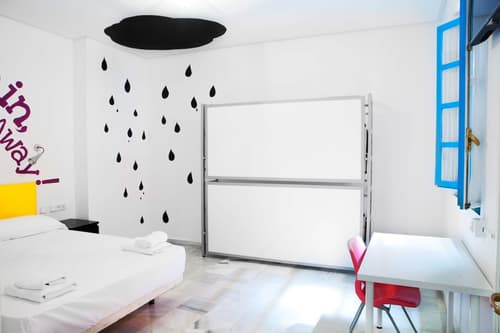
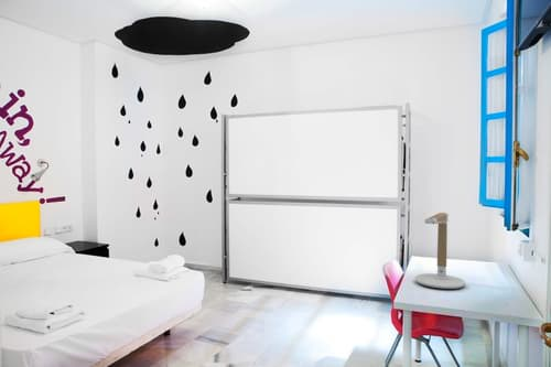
+ desk lamp [414,212,466,290]
